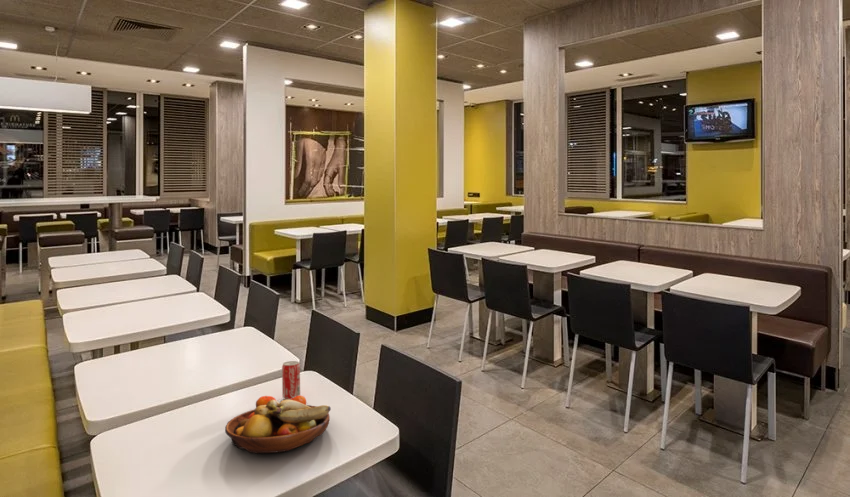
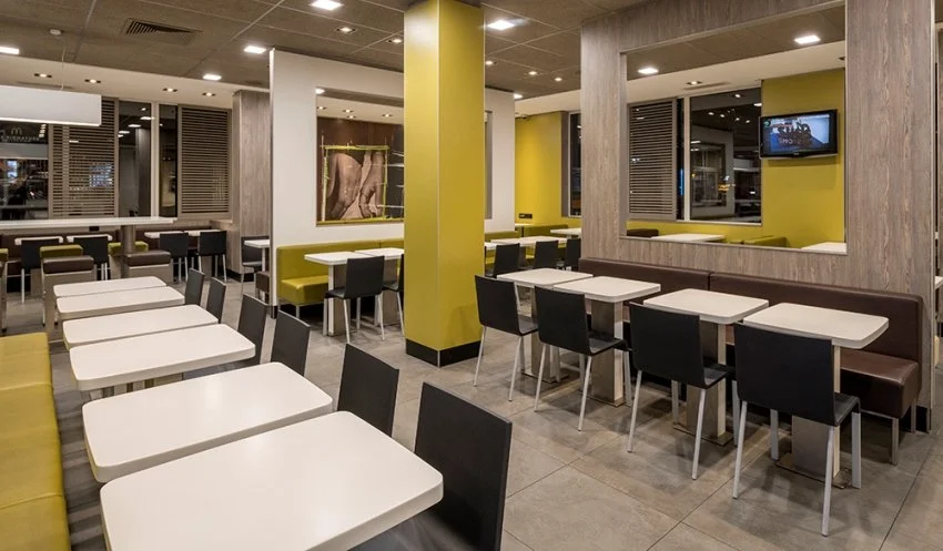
- beverage can [281,360,301,400]
- fruit bowl [224,395,332,454]
